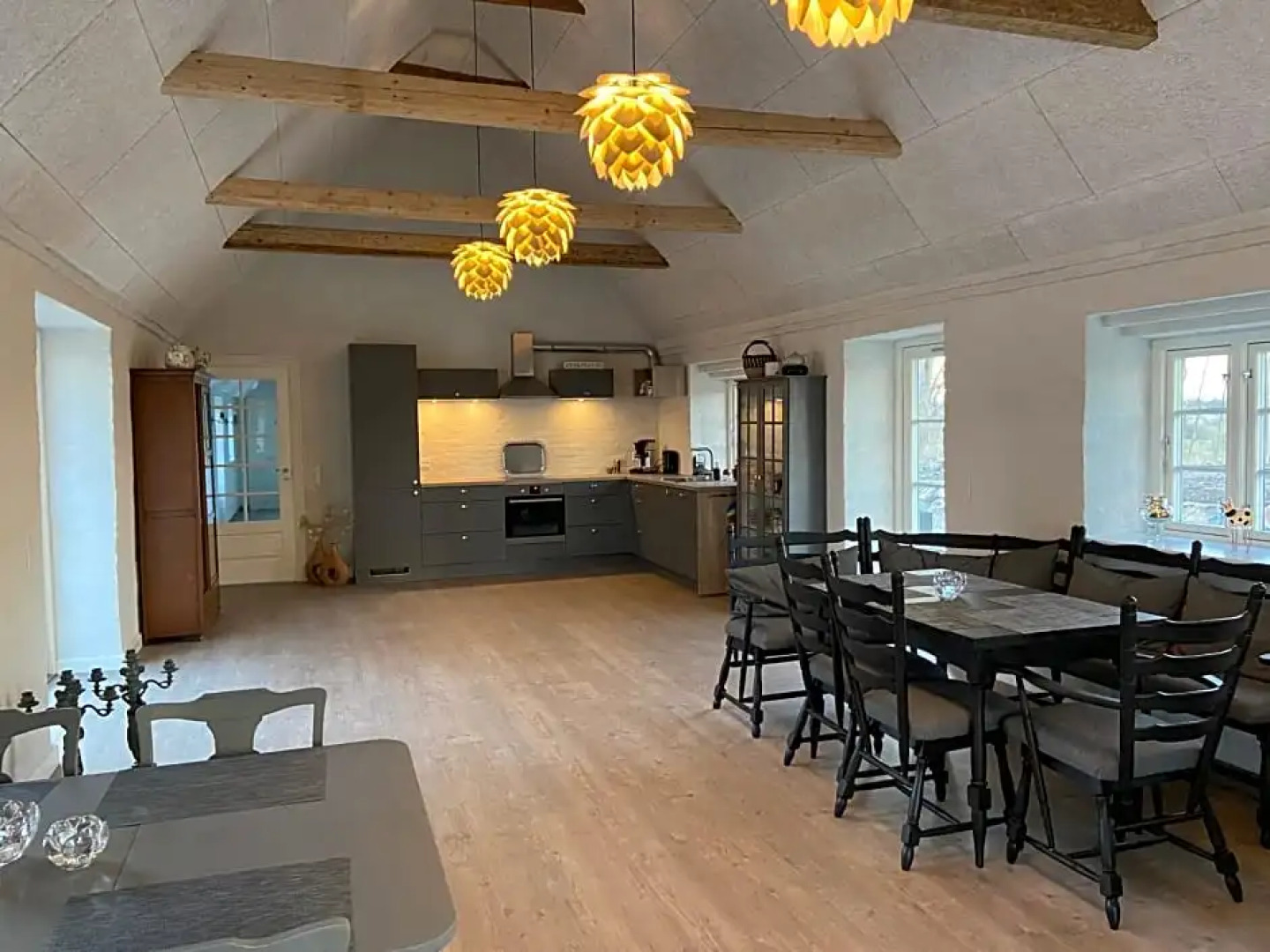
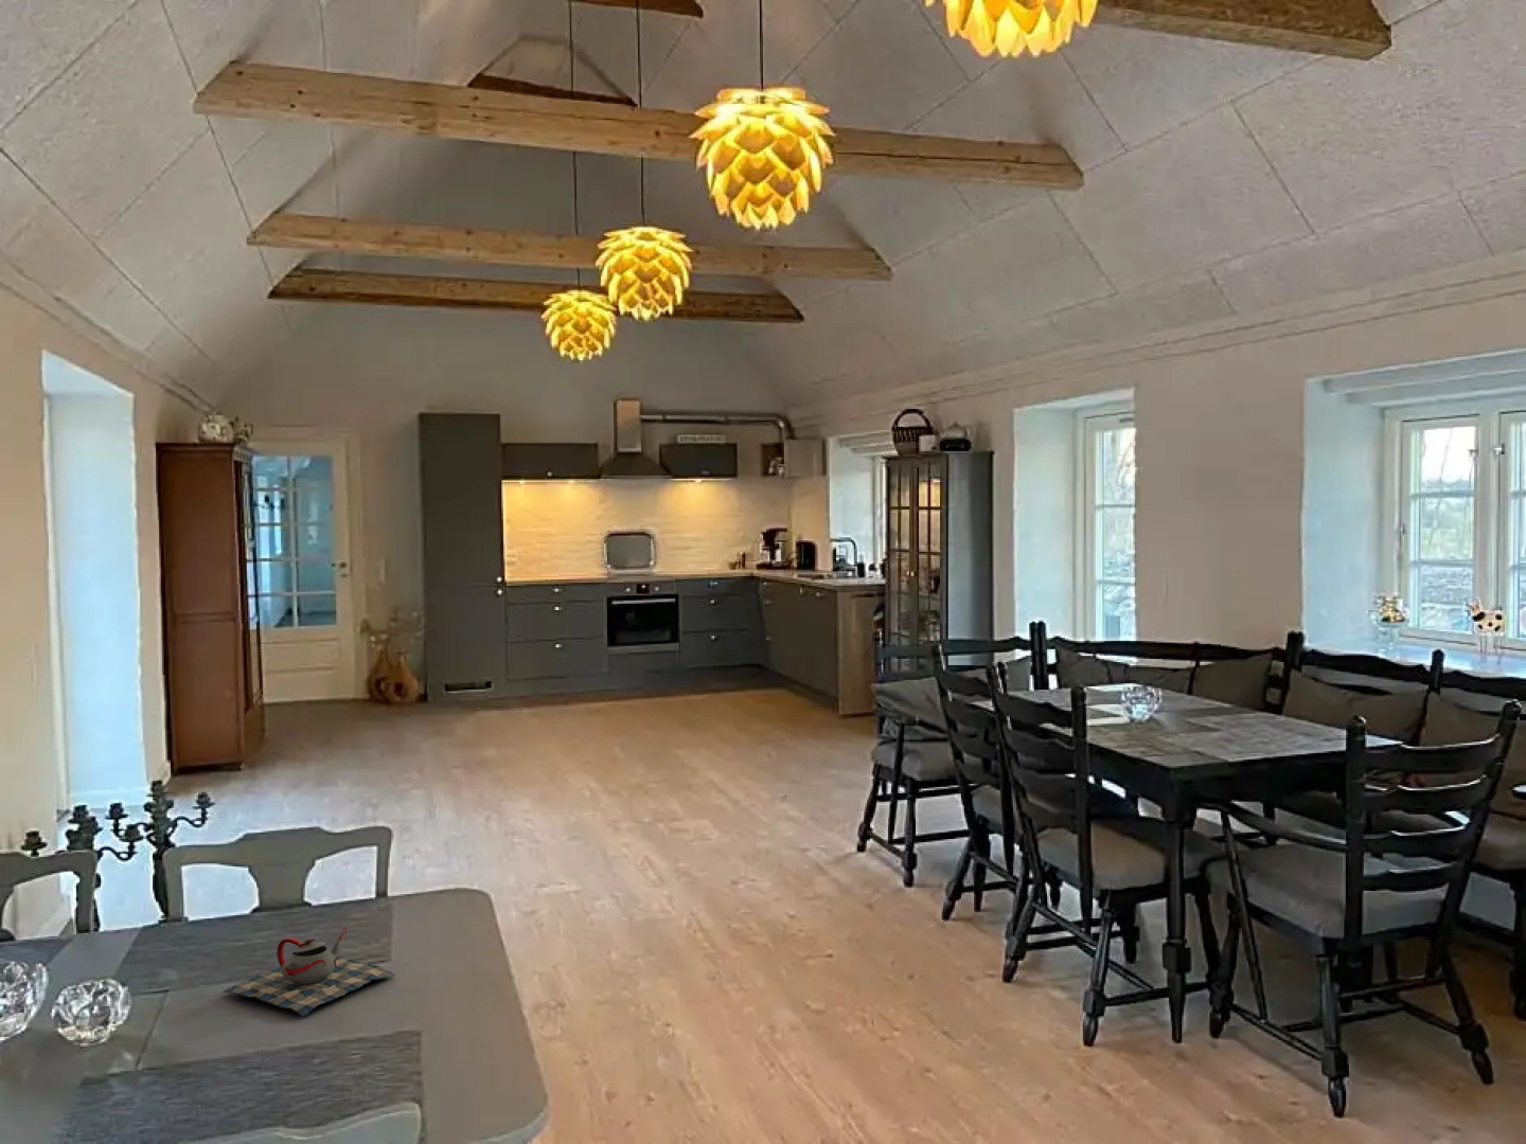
+ teapot [221,925,397,1017]
